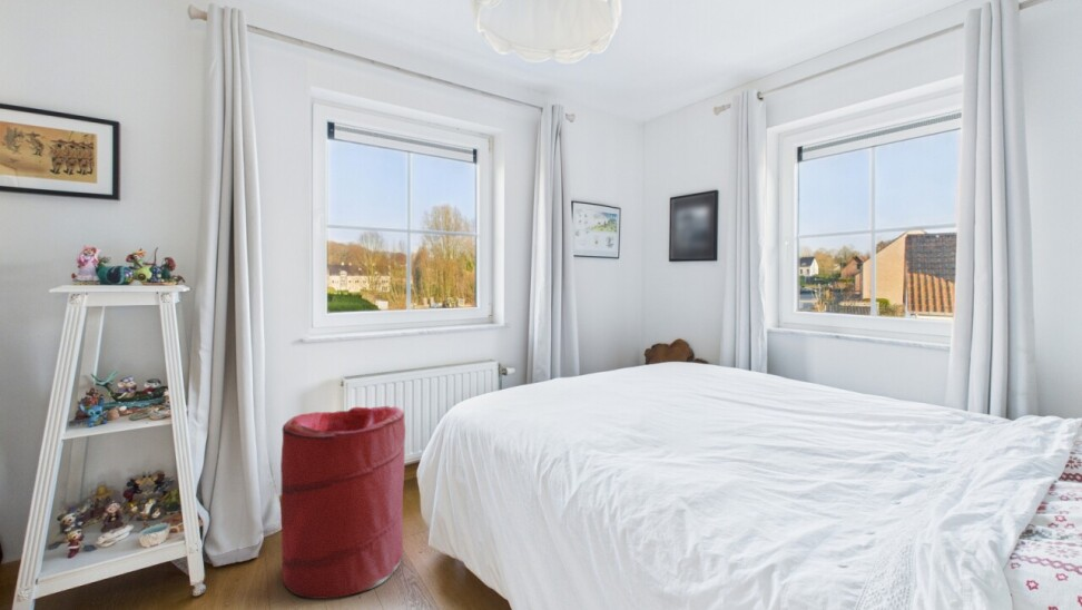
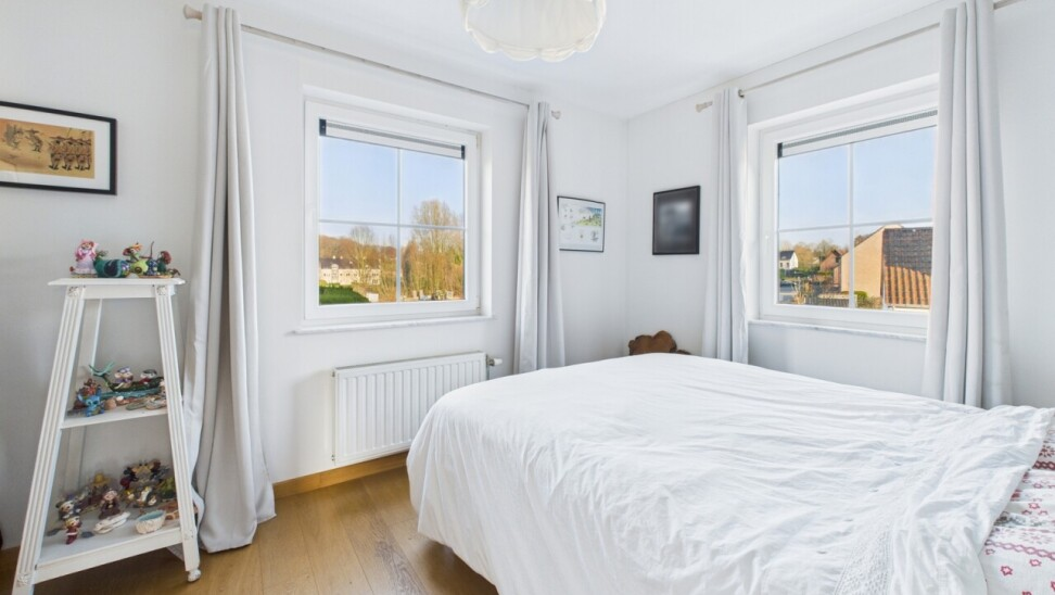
- laundry hamper [279,405,406,600]
